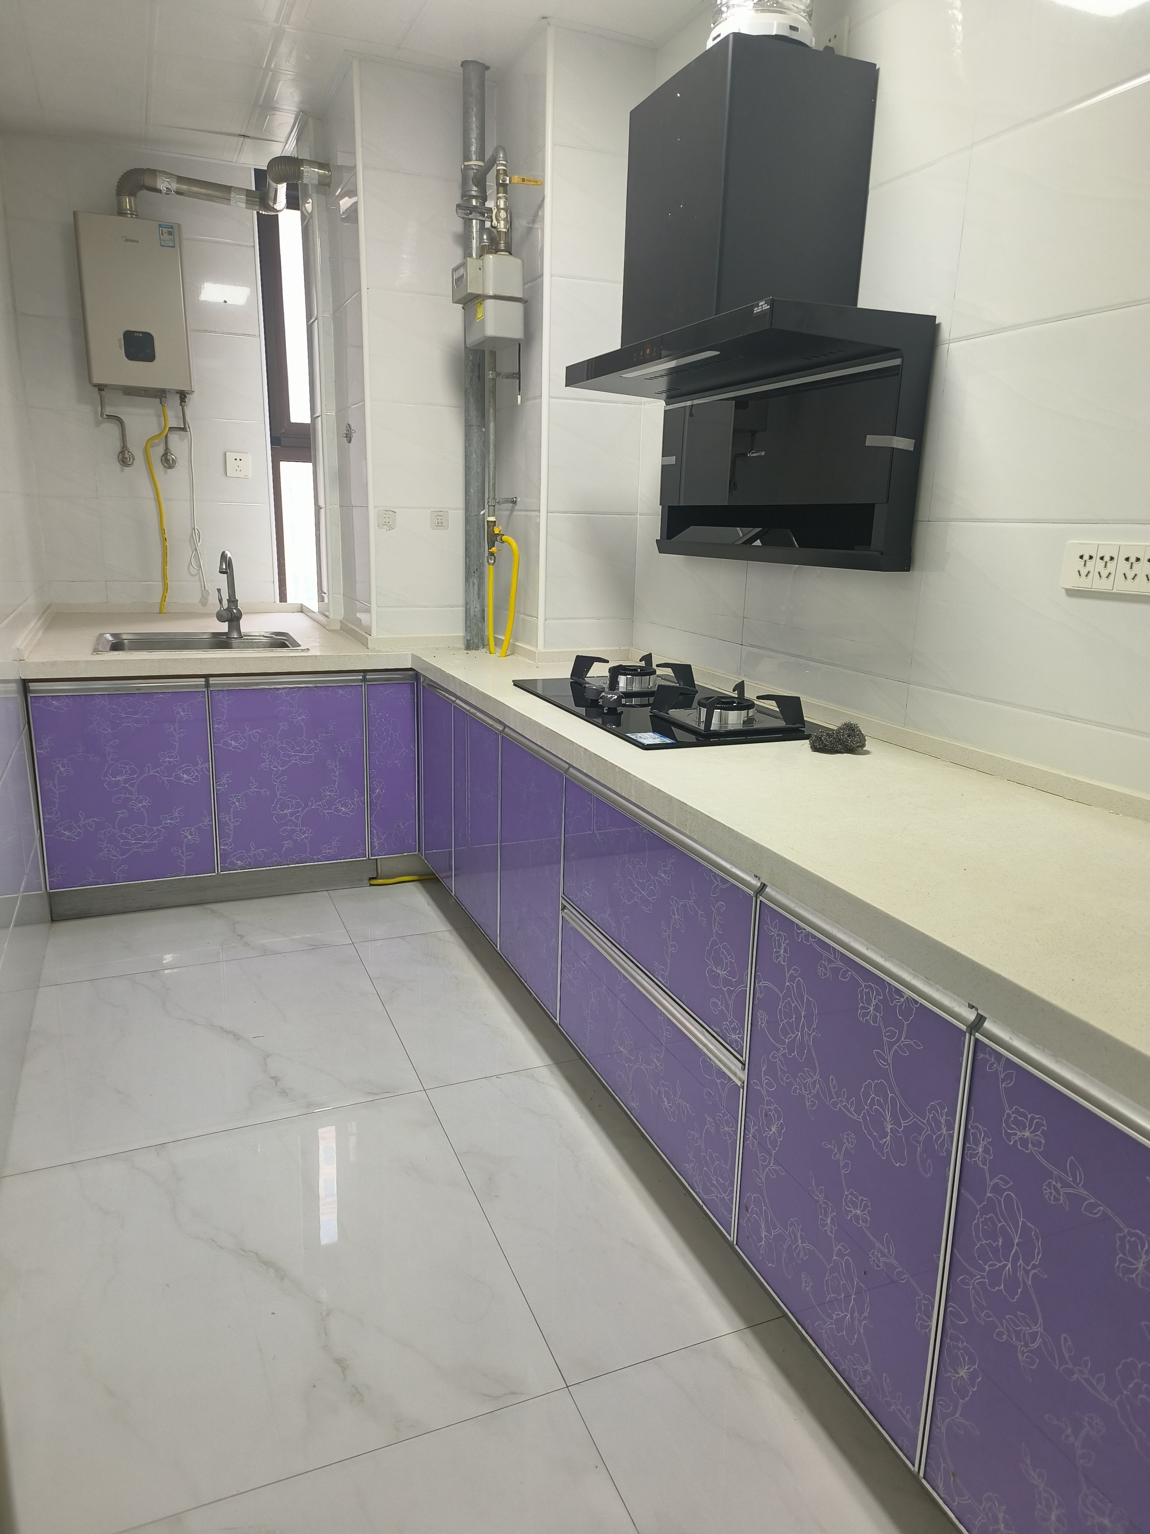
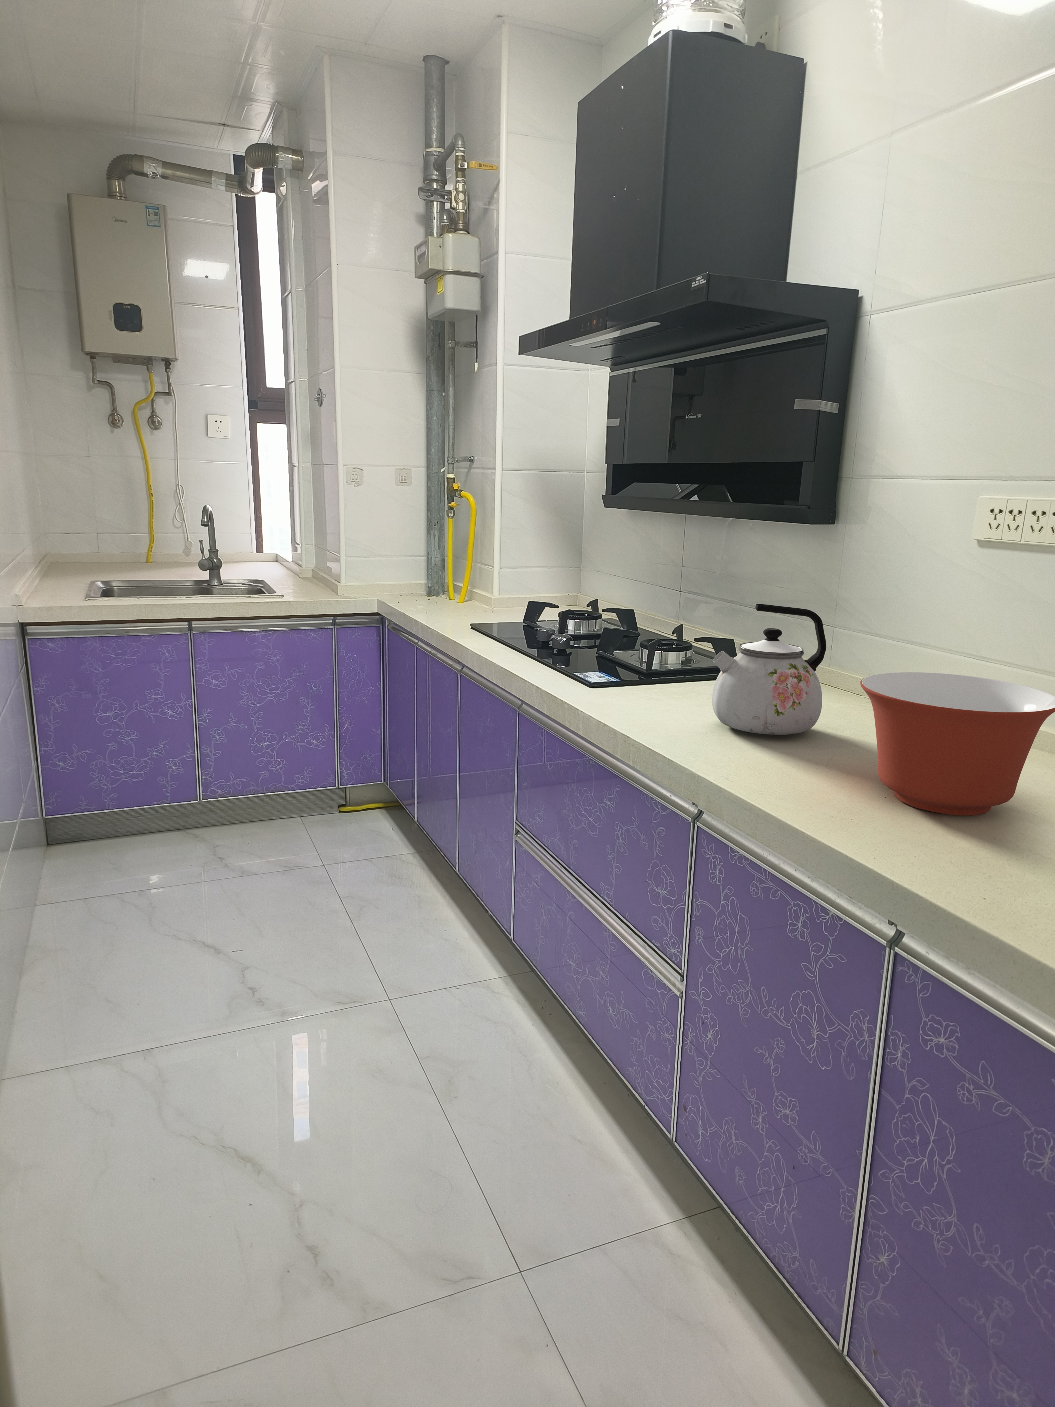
+ mixing bowl [860,671,1055,815]
+ kettle [711,604,827,736]
